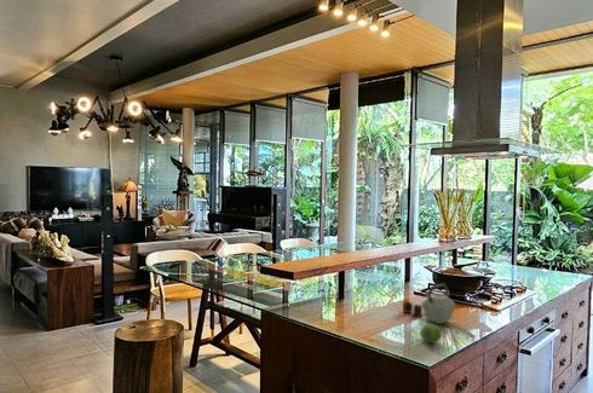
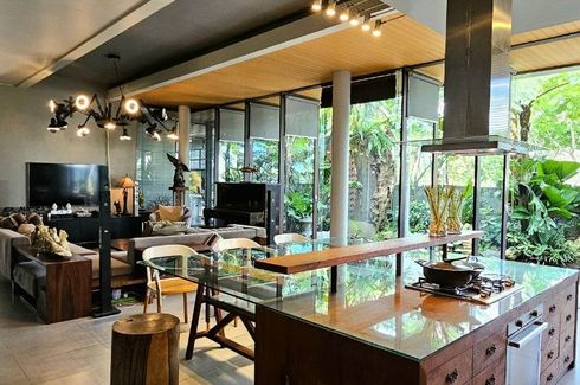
- kettle [402,283,456,325]
- fruit [420,323,442,345]
